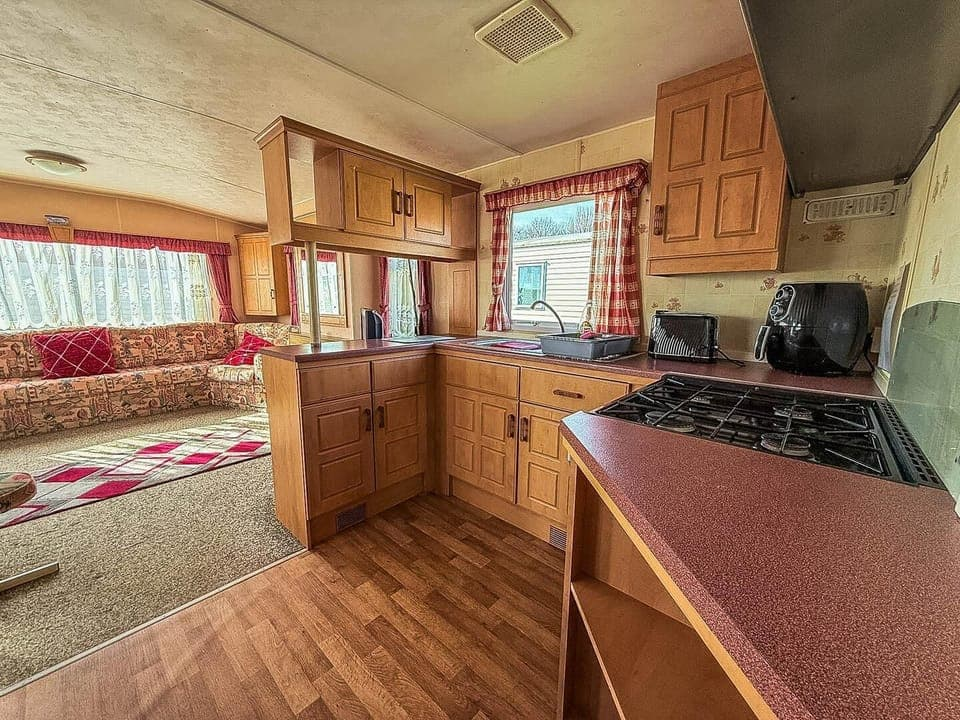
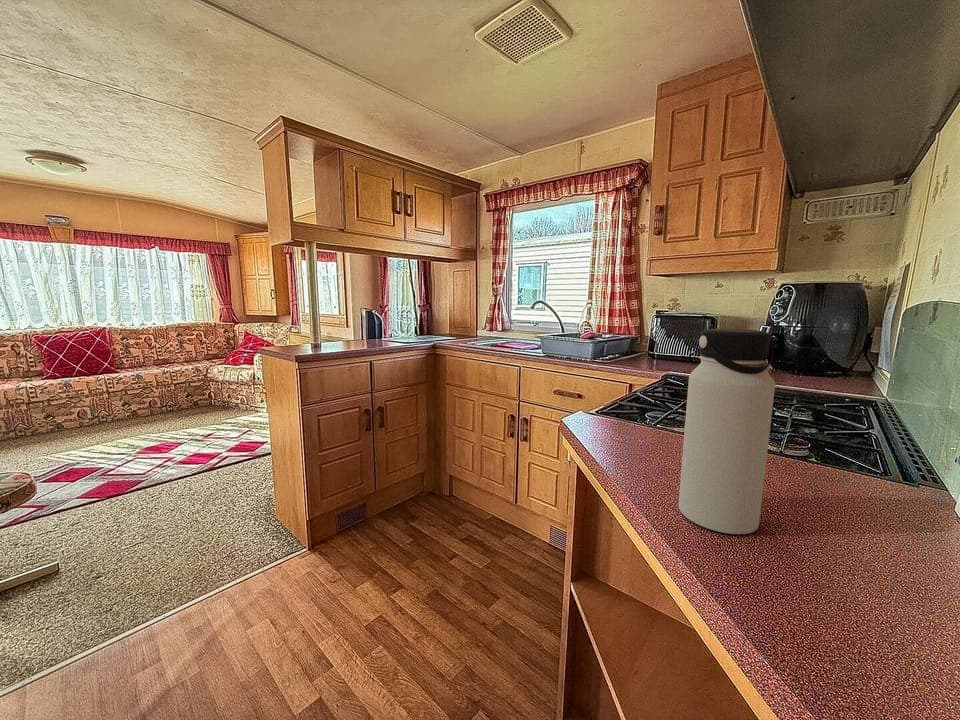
+ water bottle [678,328,776,535]
